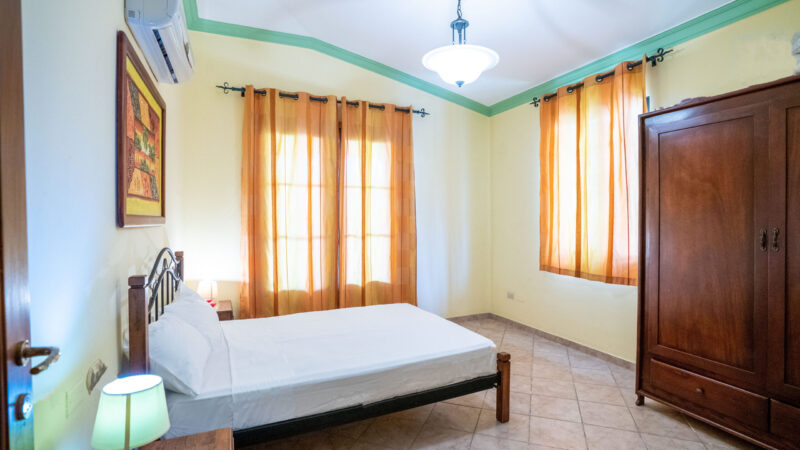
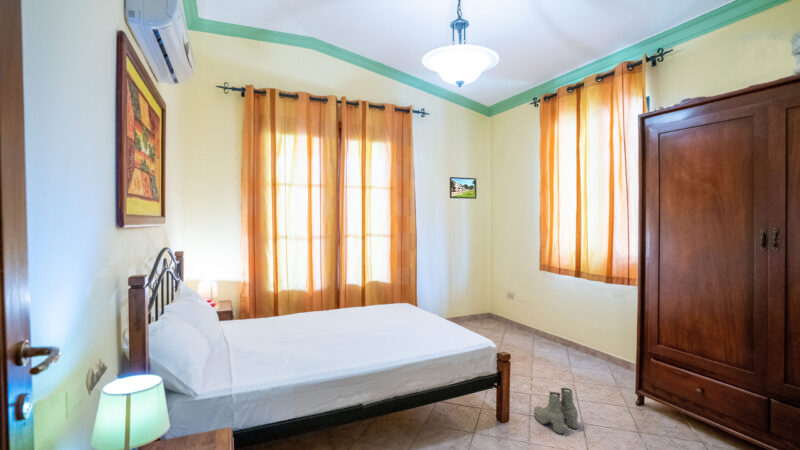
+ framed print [449,176,477,200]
+ boots [533,387,579,435]
